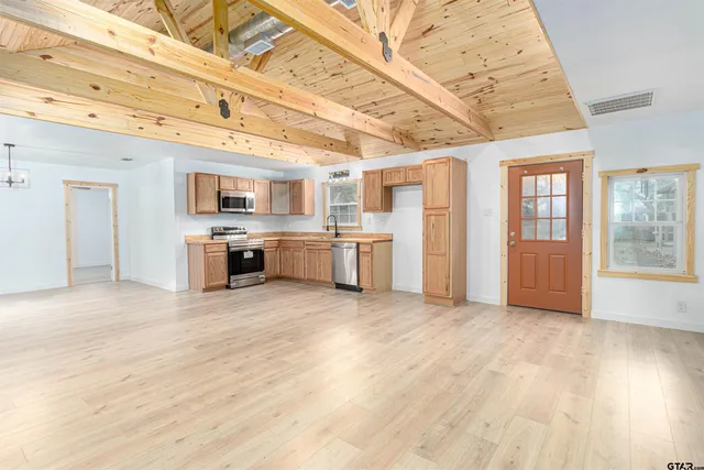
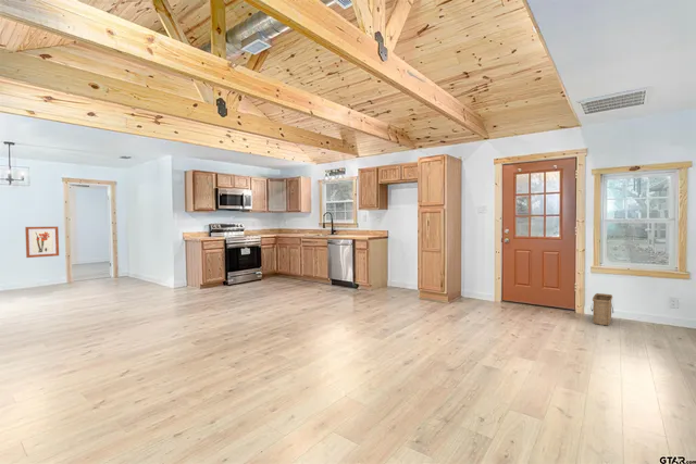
+ basket [589,292,616,326]
+ wall art [24,226,60,259]
